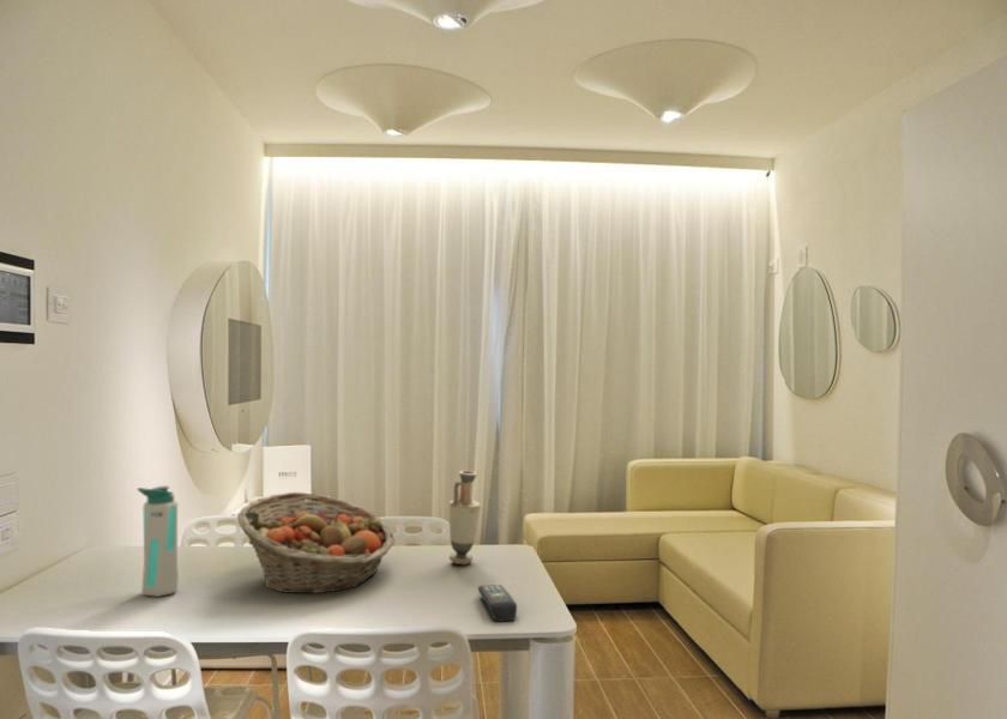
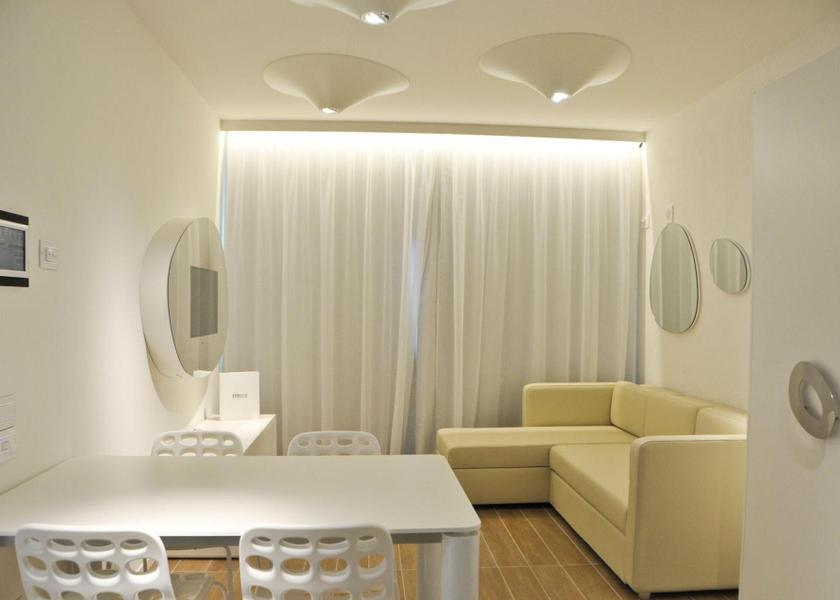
- fruit basket [236,491,396,594]
- water bottle [137,485,180,598]
- vase [448,470,482,566]
- remote control [477,584,518,623]
